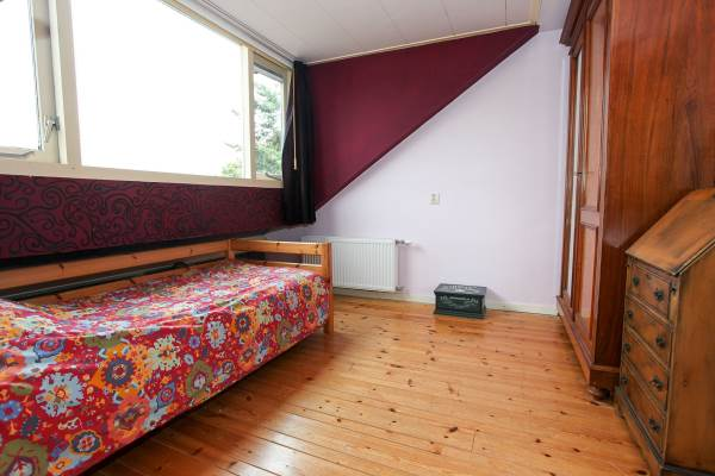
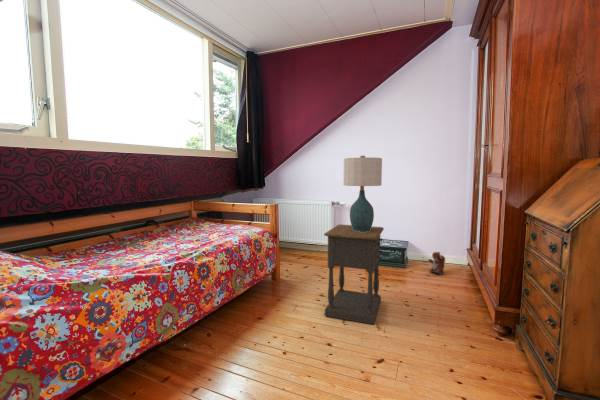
+ nightstand [323,224,385,325]
+ plush toy [427,251,446,276]
+ table lamp [343,155,383,232]
